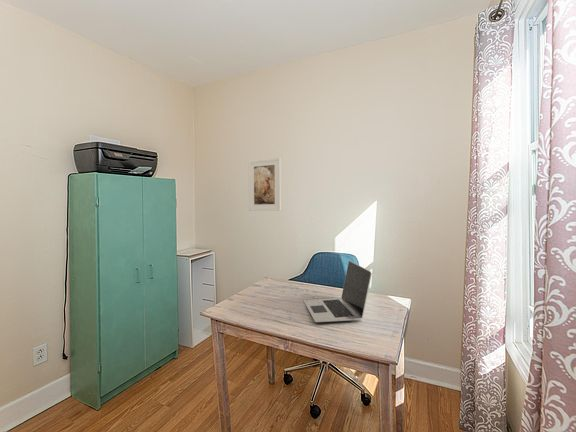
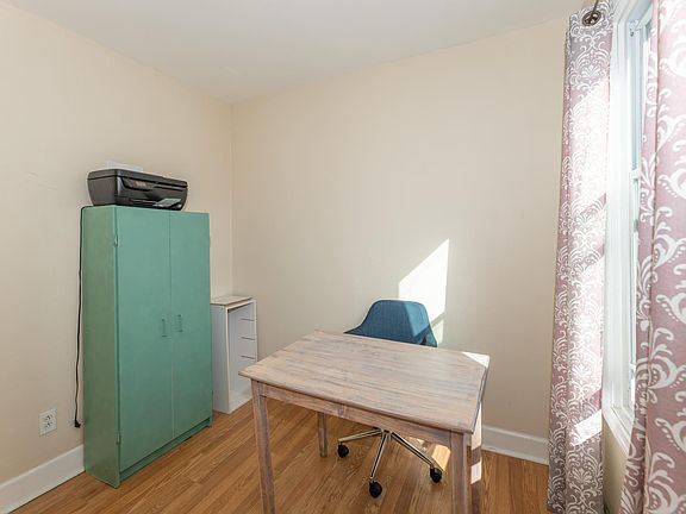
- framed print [248,157,282,212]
- laptop [303,260,373,323]
